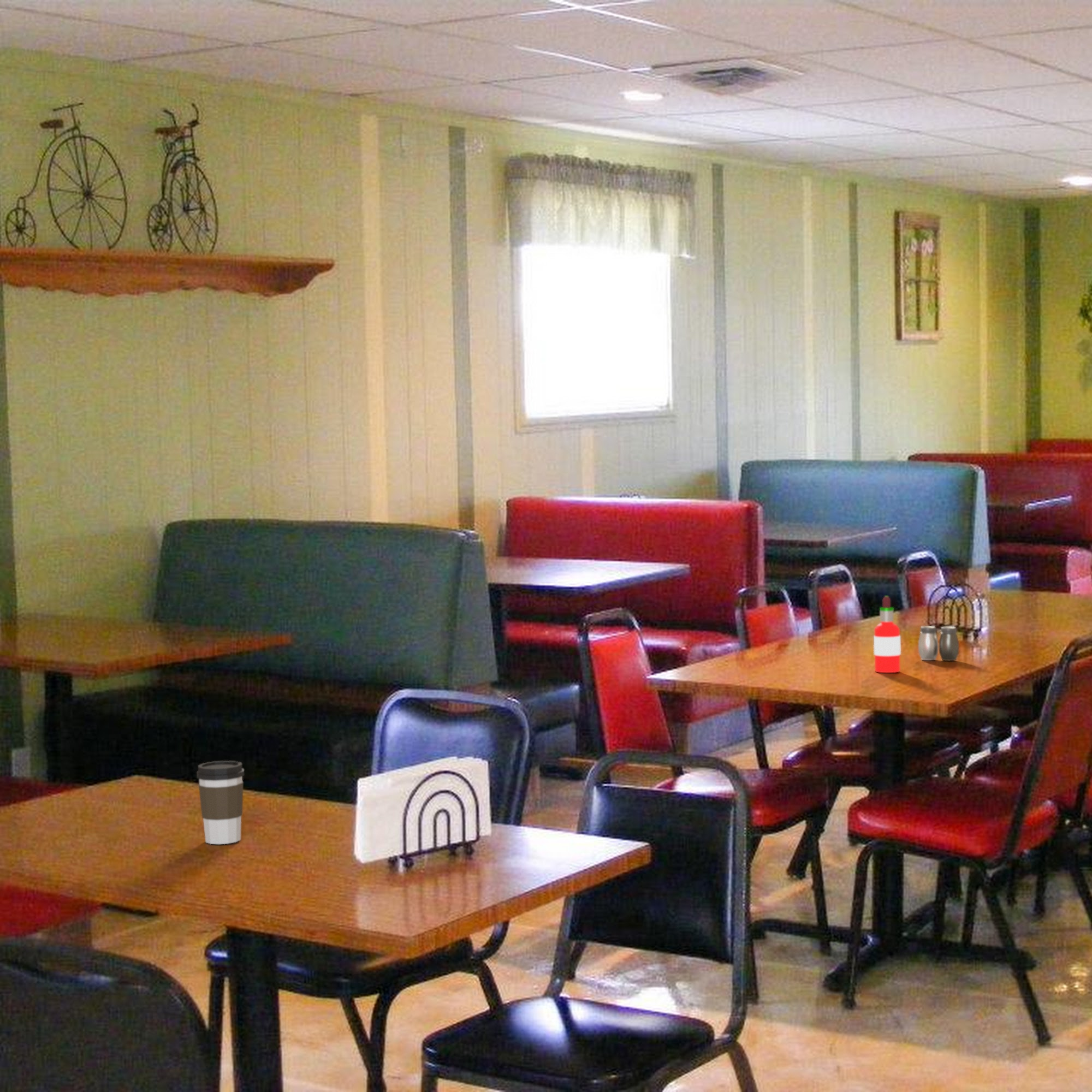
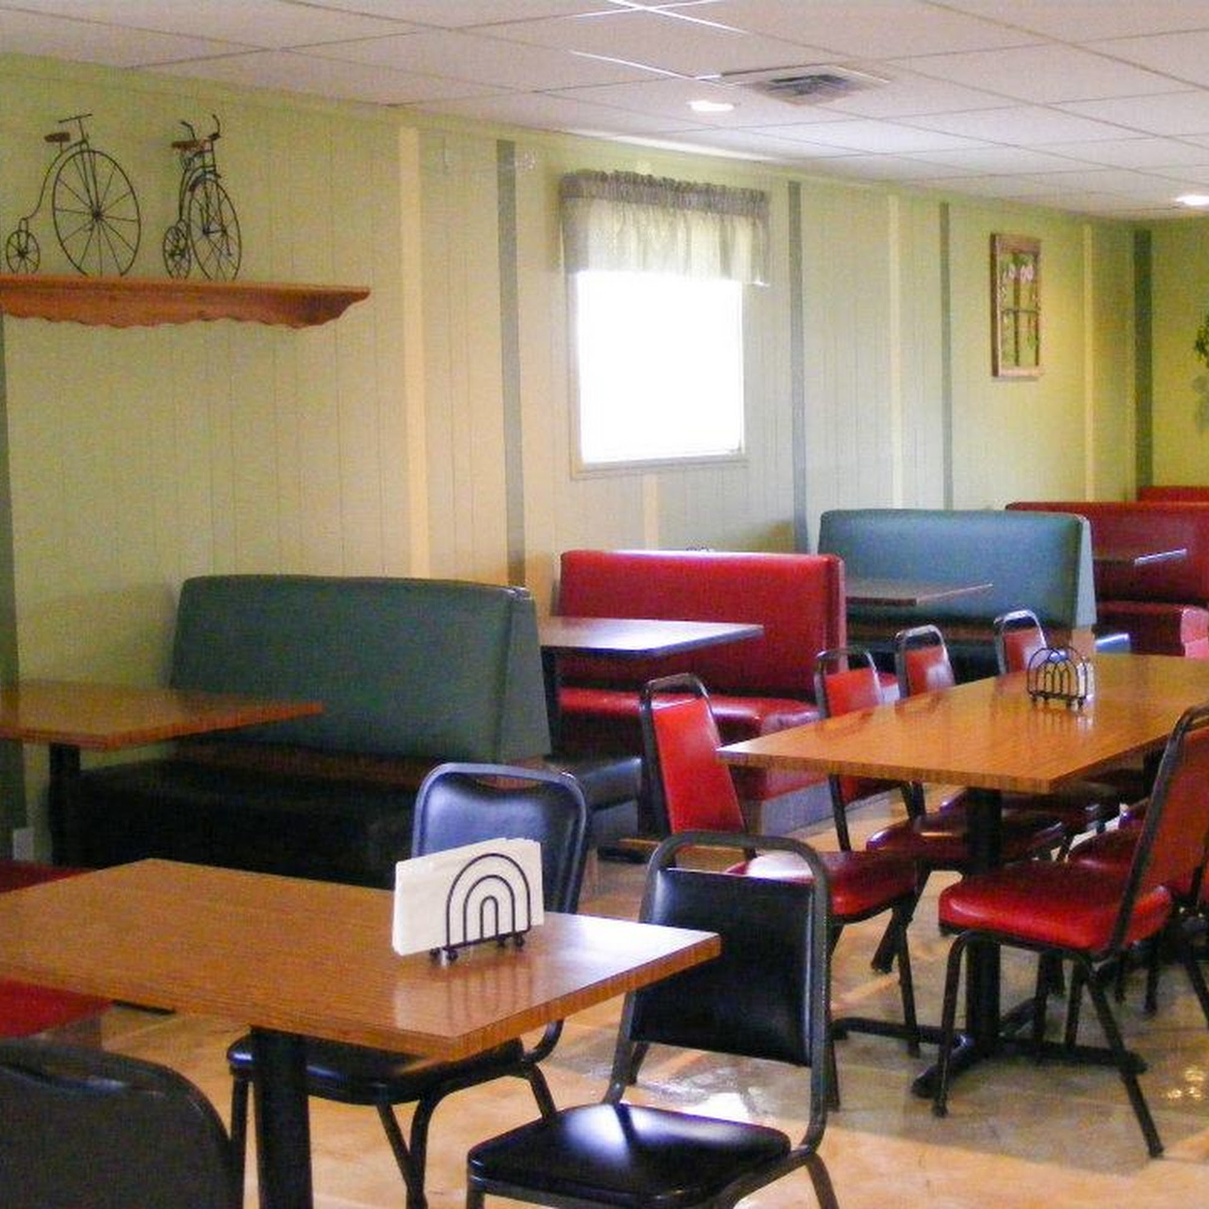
- salt and pepper shaker [918,625,959,661]
- coffee cup [196,760,245,845]
- hot sauce [873,596,901,673]
